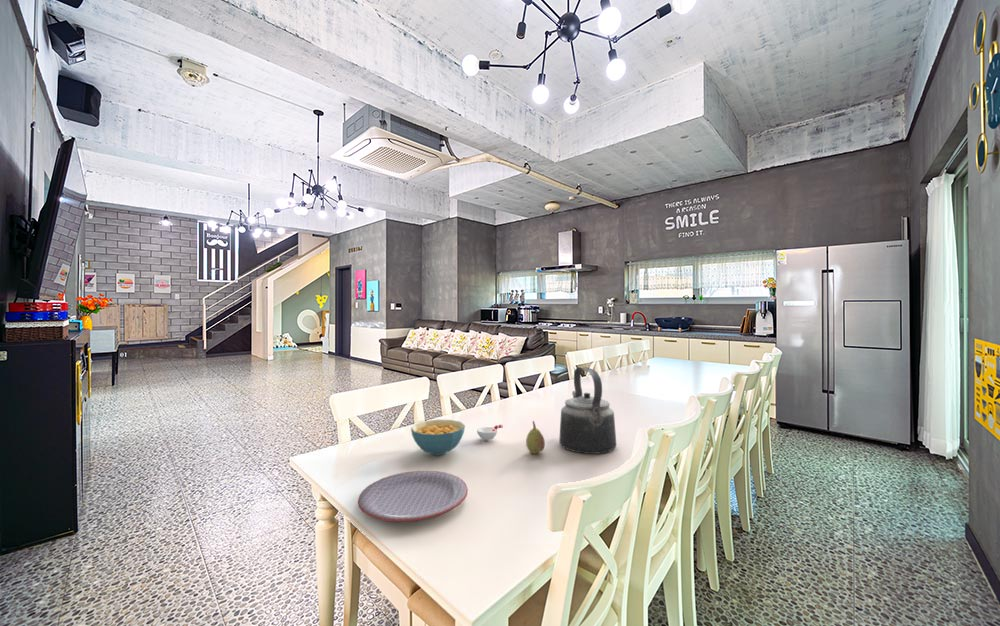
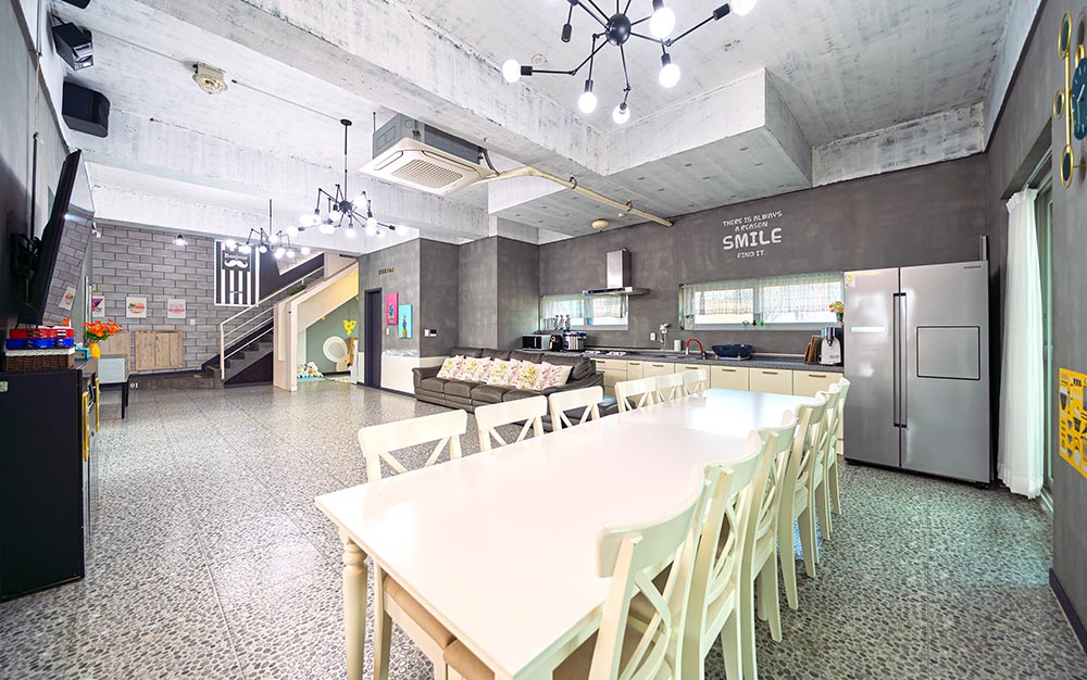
- cup [476,424,504,441]
- cereal bowl [410,419,466,456]
- plate [357,470,469,522]
- fruit [525,420,546,455]
- kettle [558,366,617,455]
